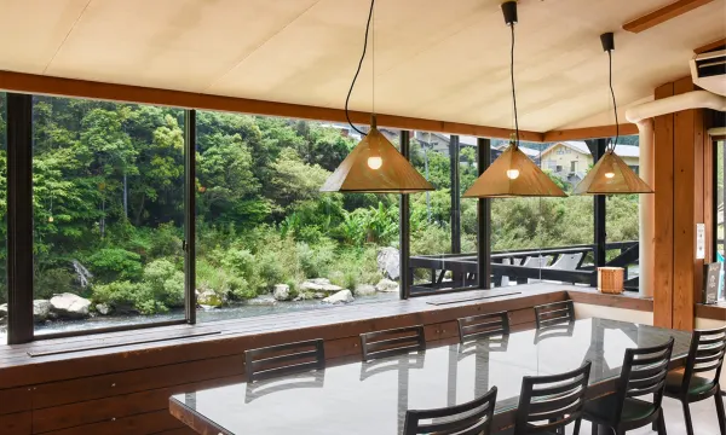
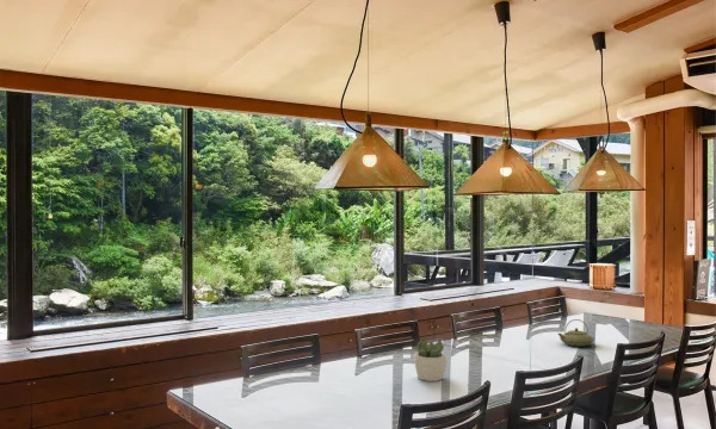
+ succulent plant [413,337,448,383]
+ teapot [557,318,594,348]
